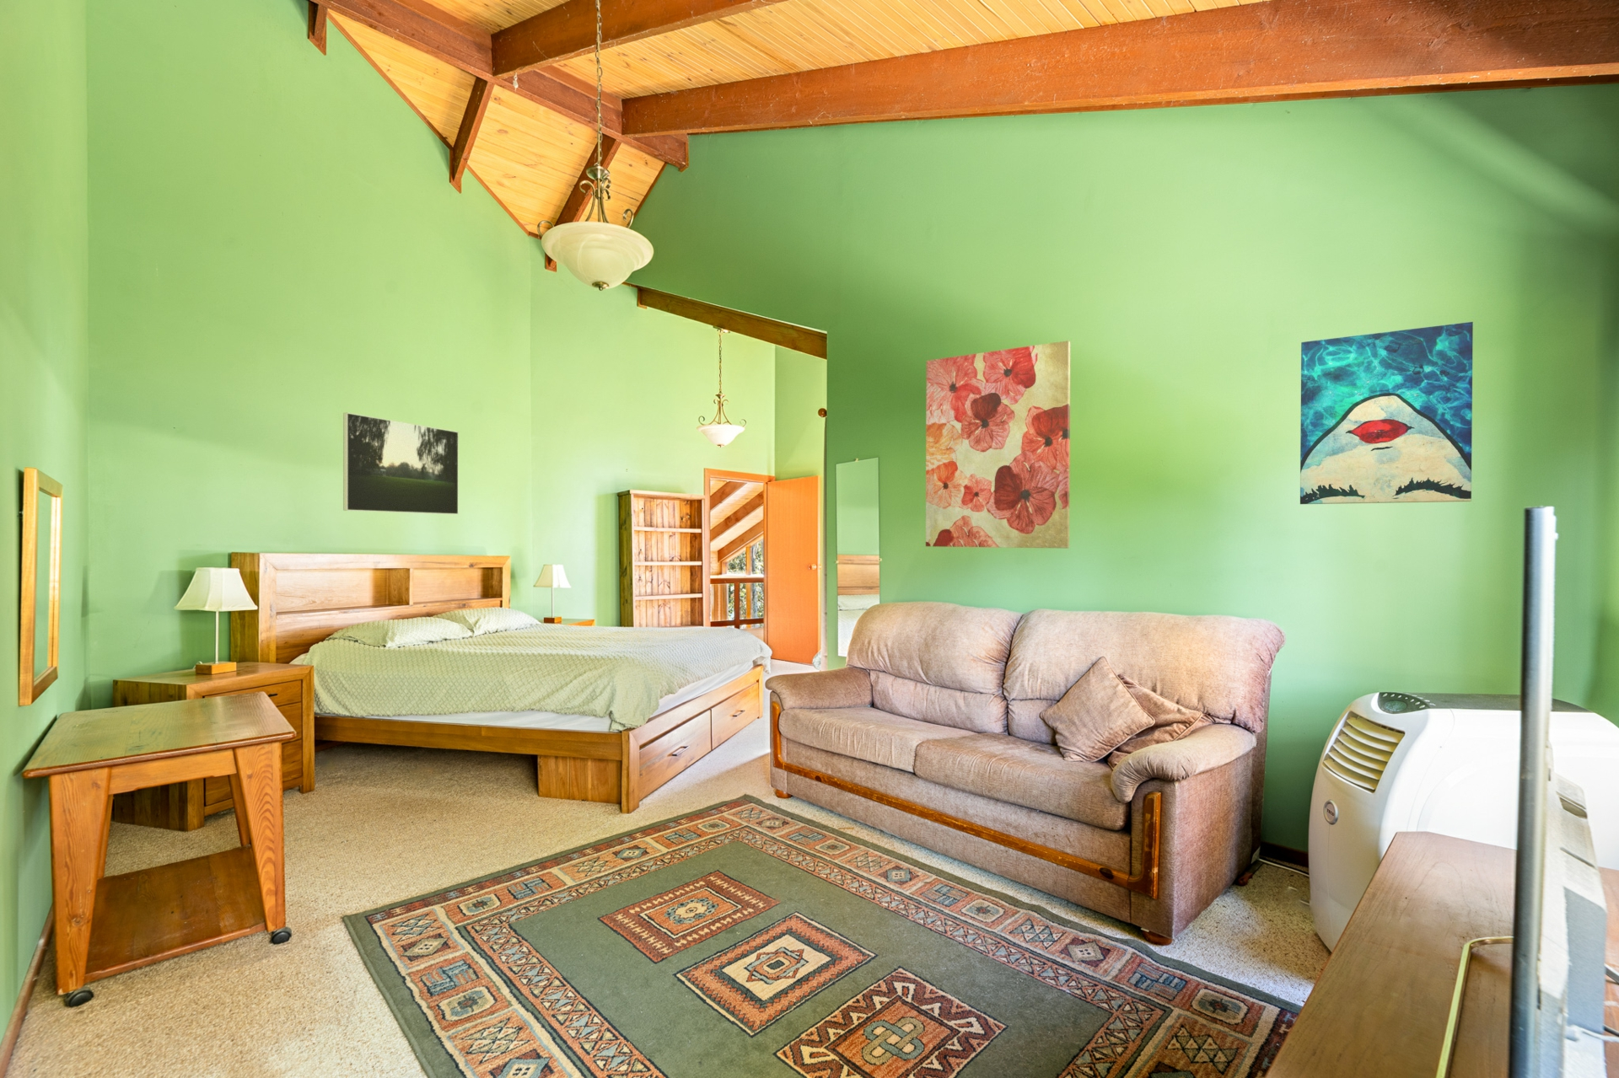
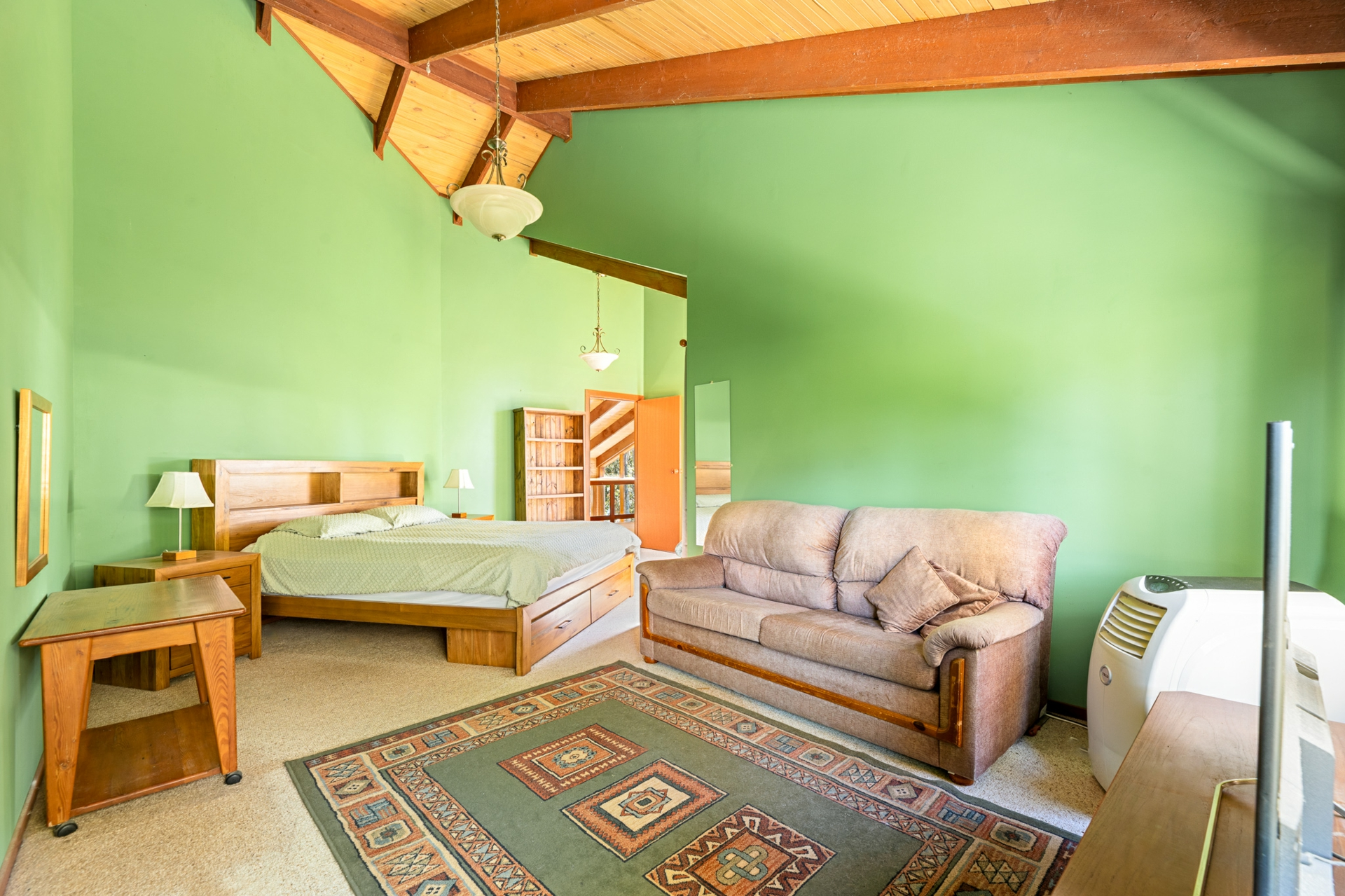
- wall art [1300,321,1475,505]
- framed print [342,413,460,515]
- wall art [924,339,1071,550]
